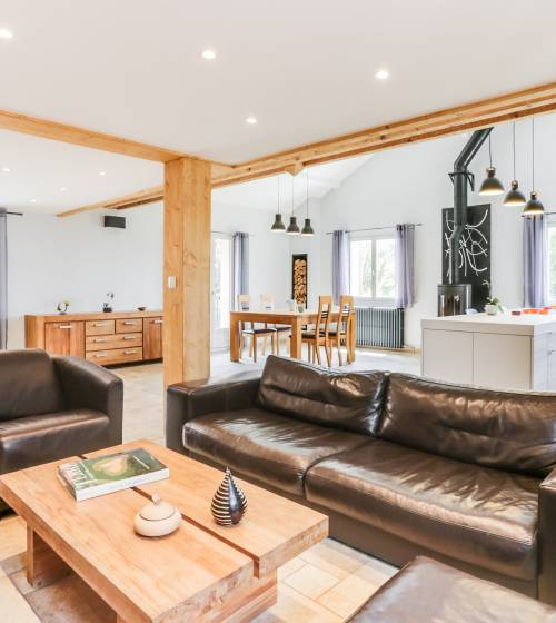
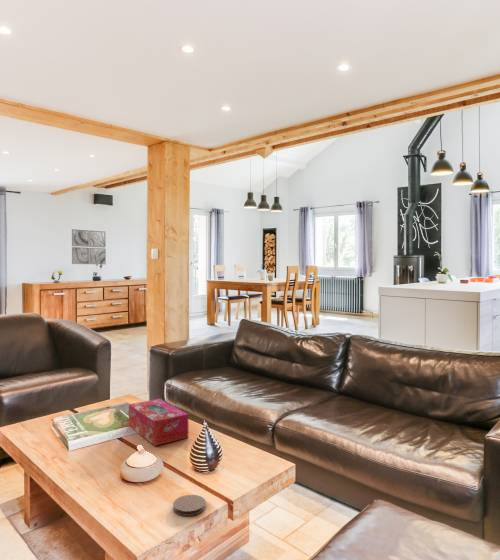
+ wall art [71,228,107,265]
+ tissue box [128,398,189,447]
+ coaster [172,494,207,517]
